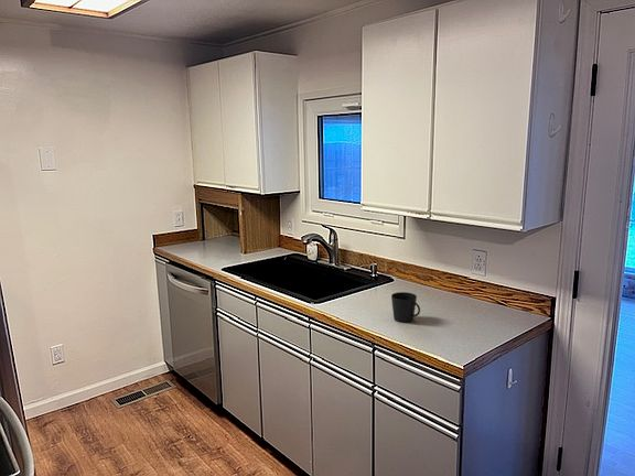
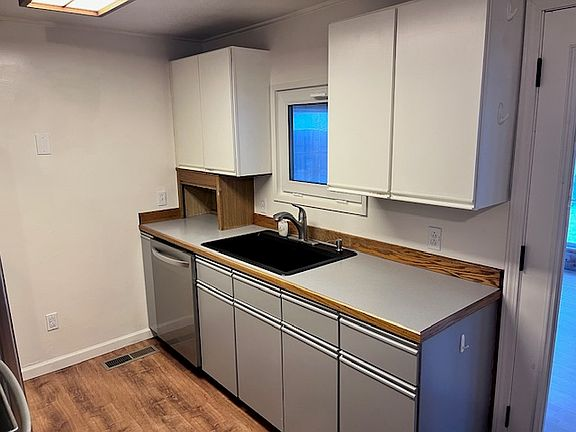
- cup [390,291,421,323]
